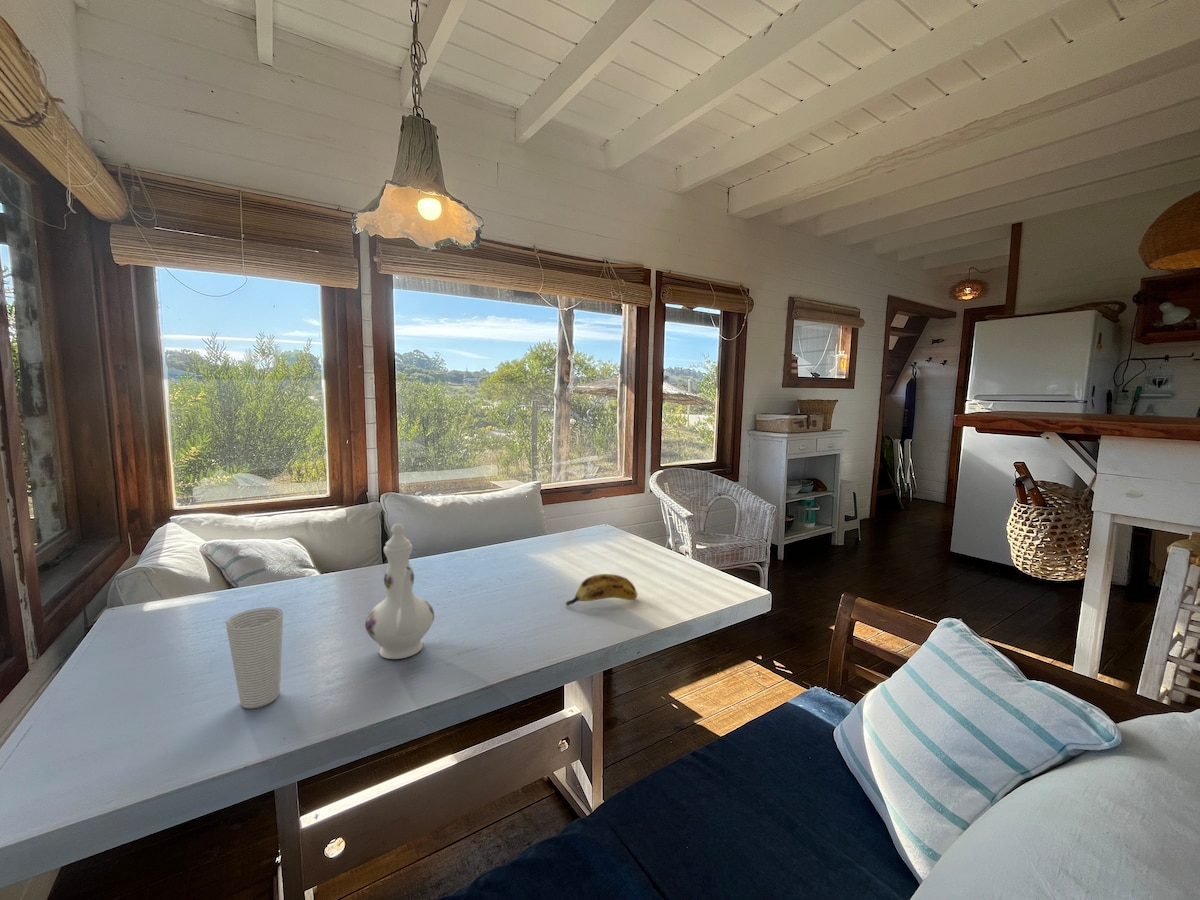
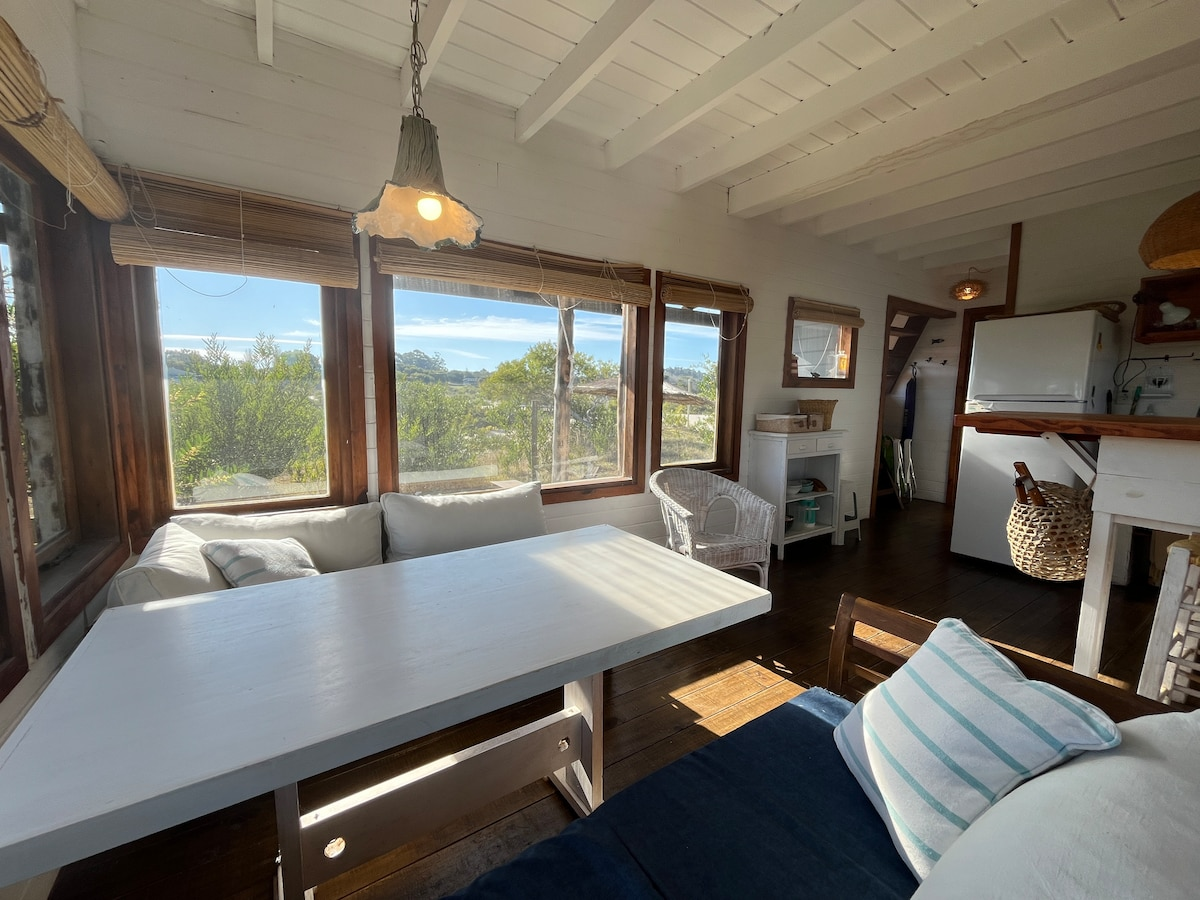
- banana [565,573,638,607]
- chinaware [364,523,435,660]
- cup [225,606,284,709]
